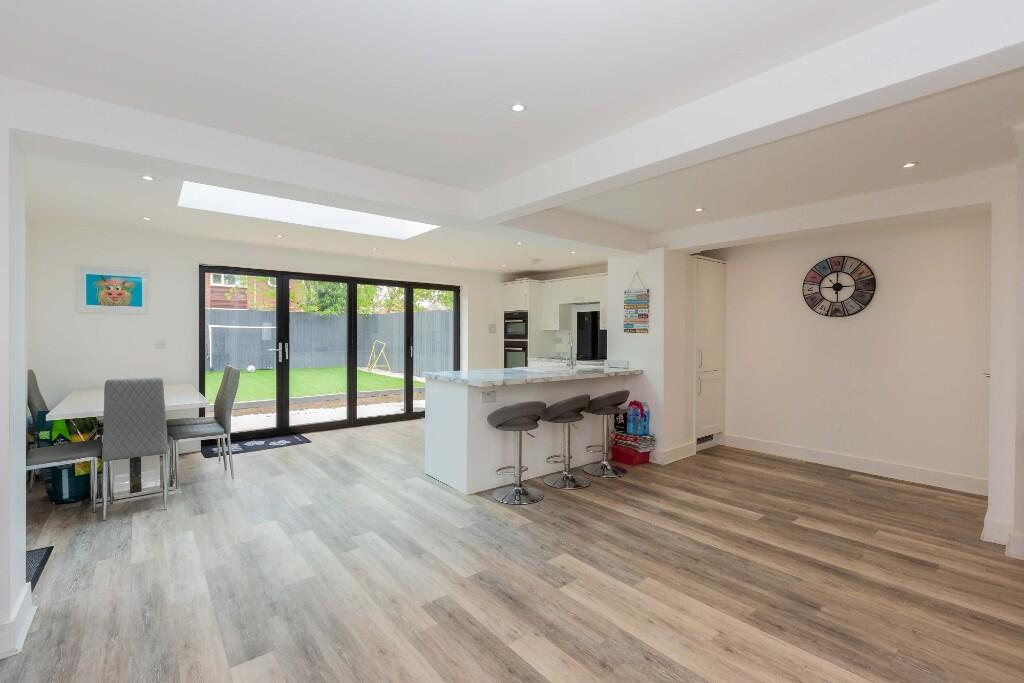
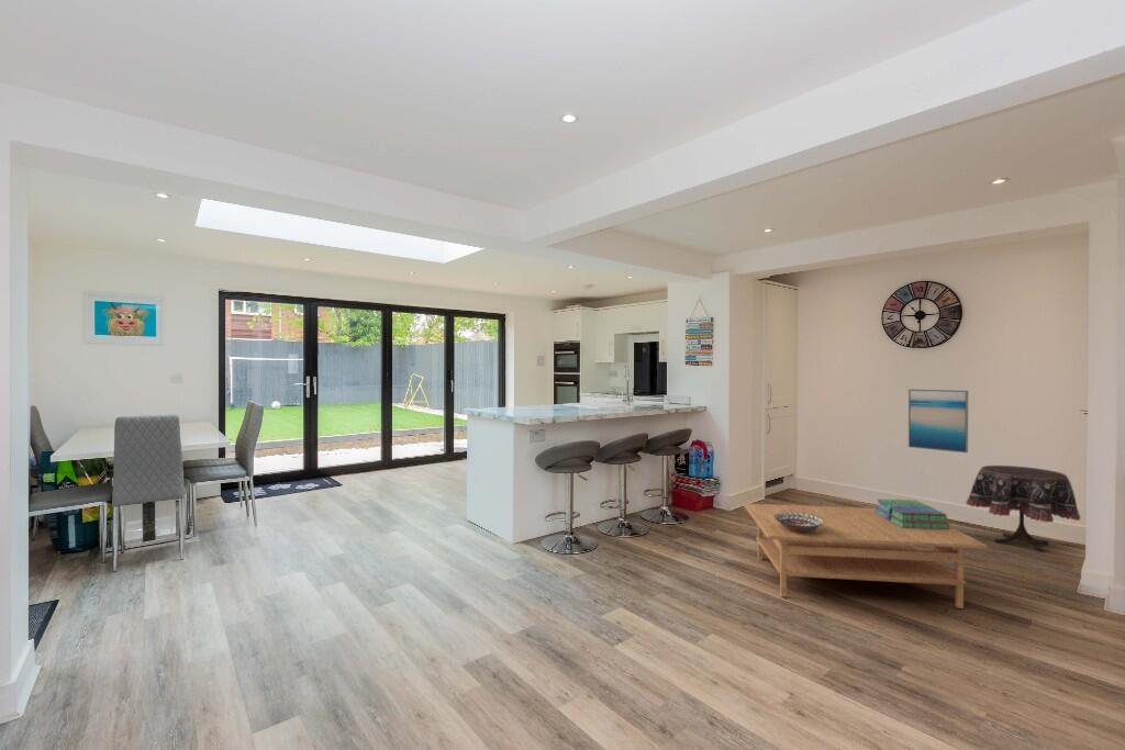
+ coffee table [743,503,989,609]
+ decorative bowl [775,513,824,534]
+ stack of books [873,499,950,529]
+ wall art [907,388,969,454]
+ side table [965,464,1081,552]
